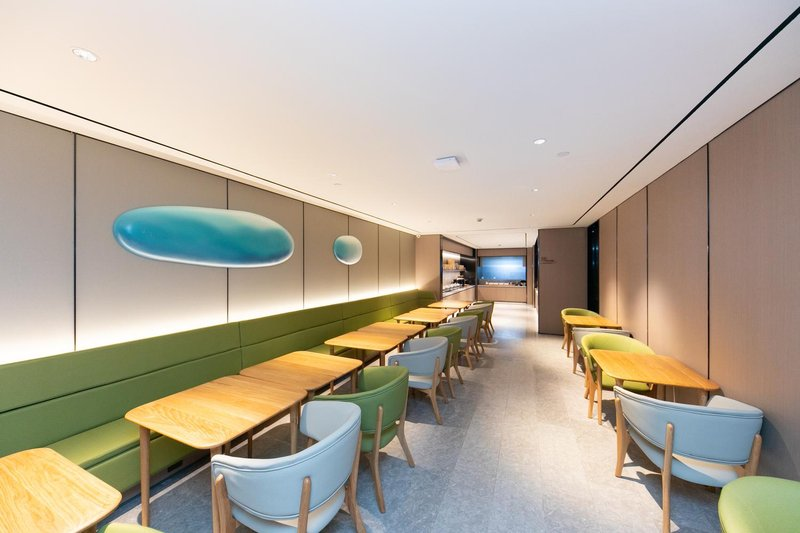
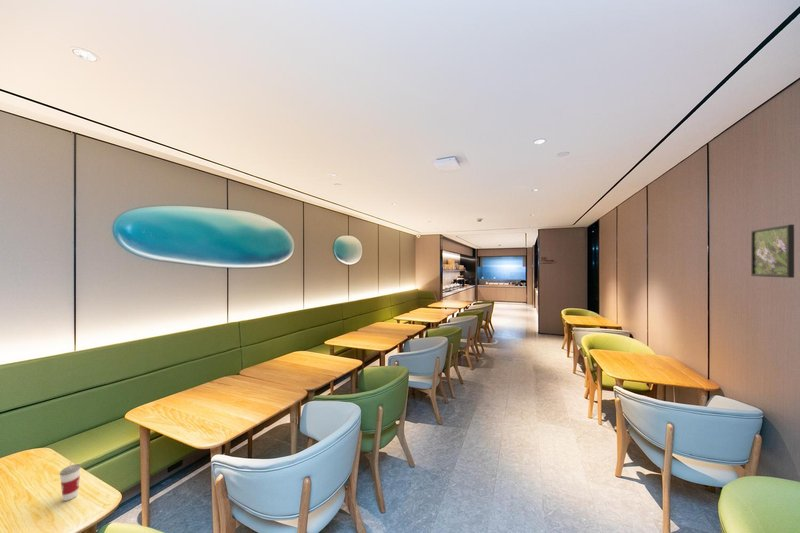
+ cup [59,458,82,502]
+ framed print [750,223,795,279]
